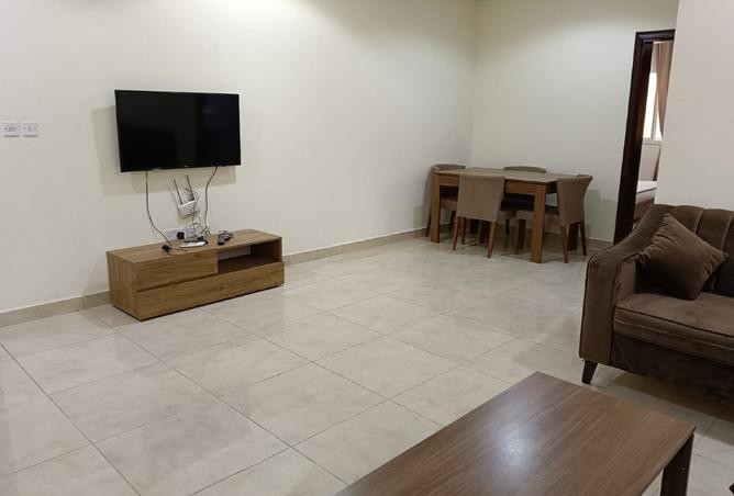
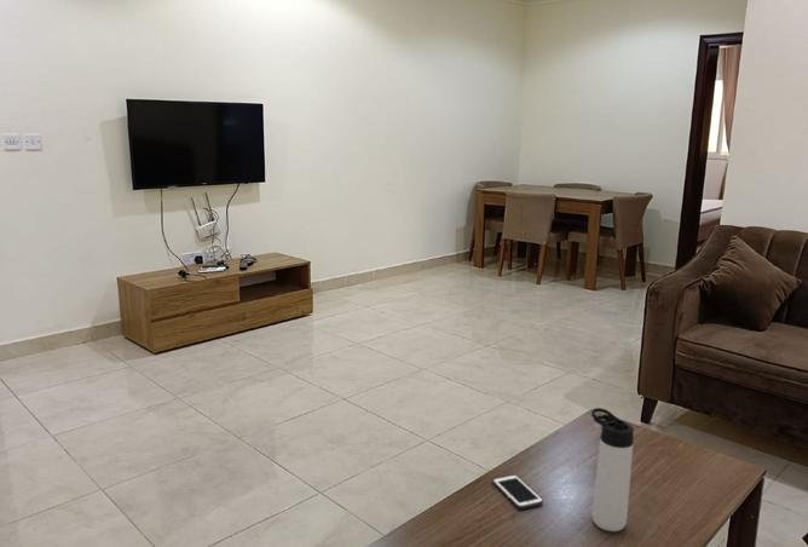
+ cell phone [491,473,544,509]
+ thermos bottle [590,407,635,532]
